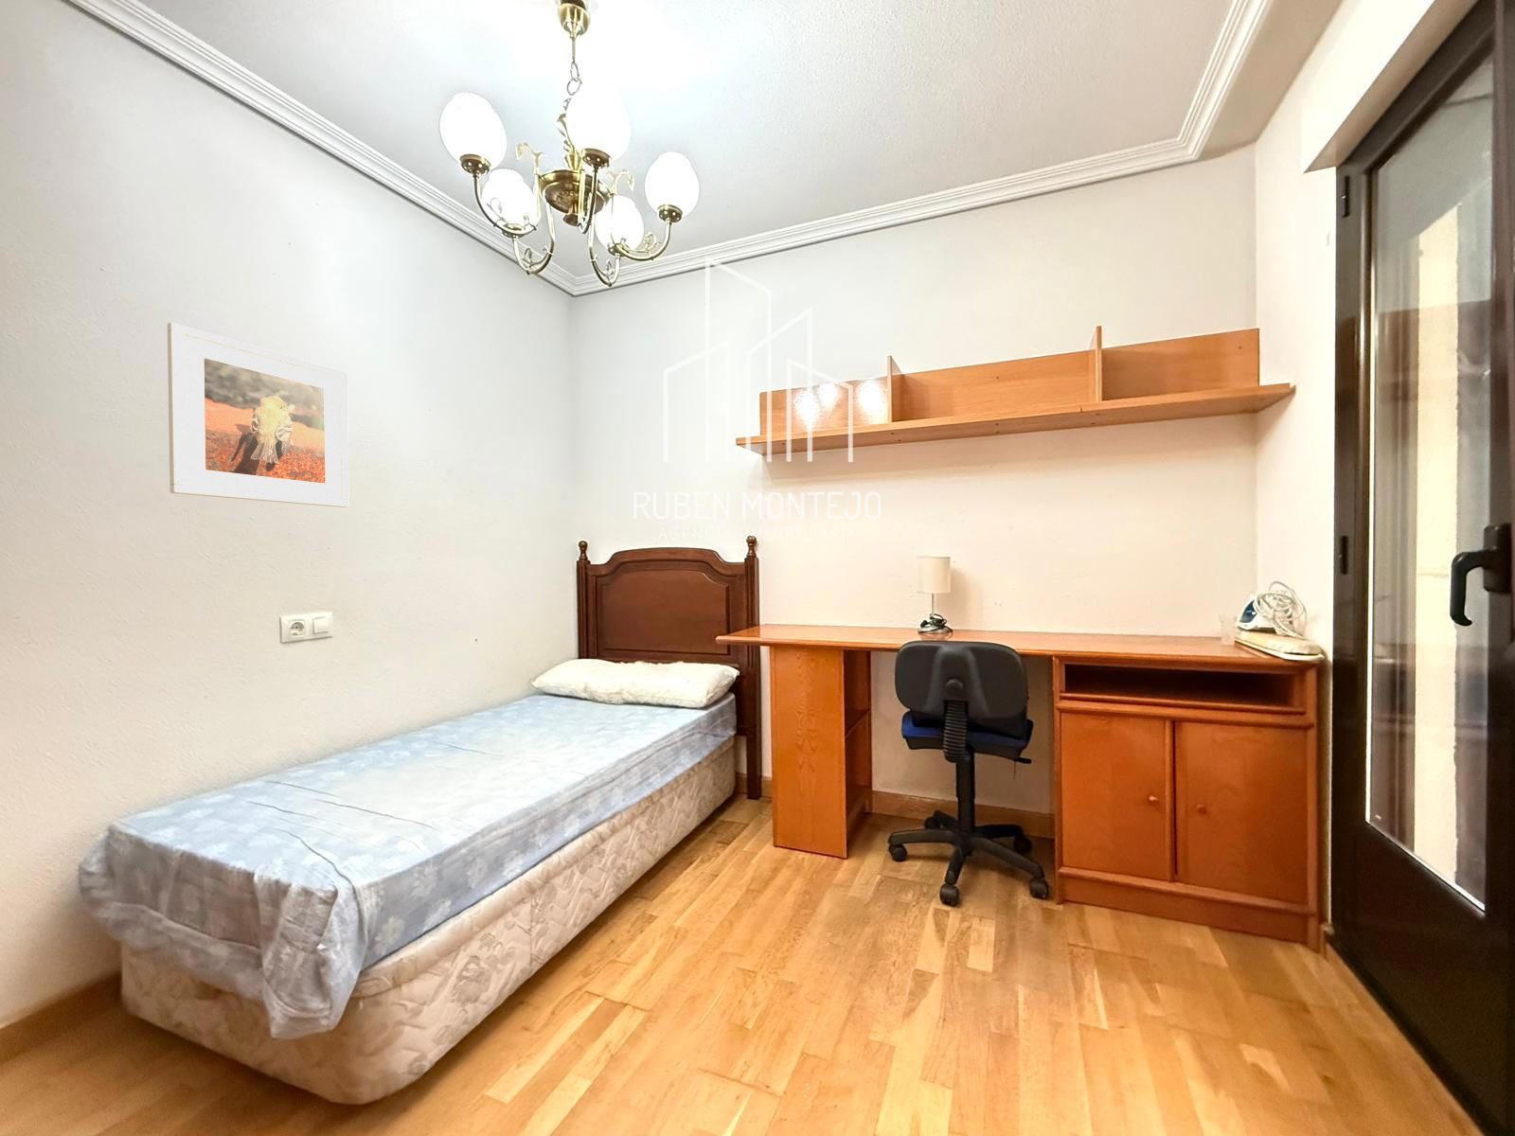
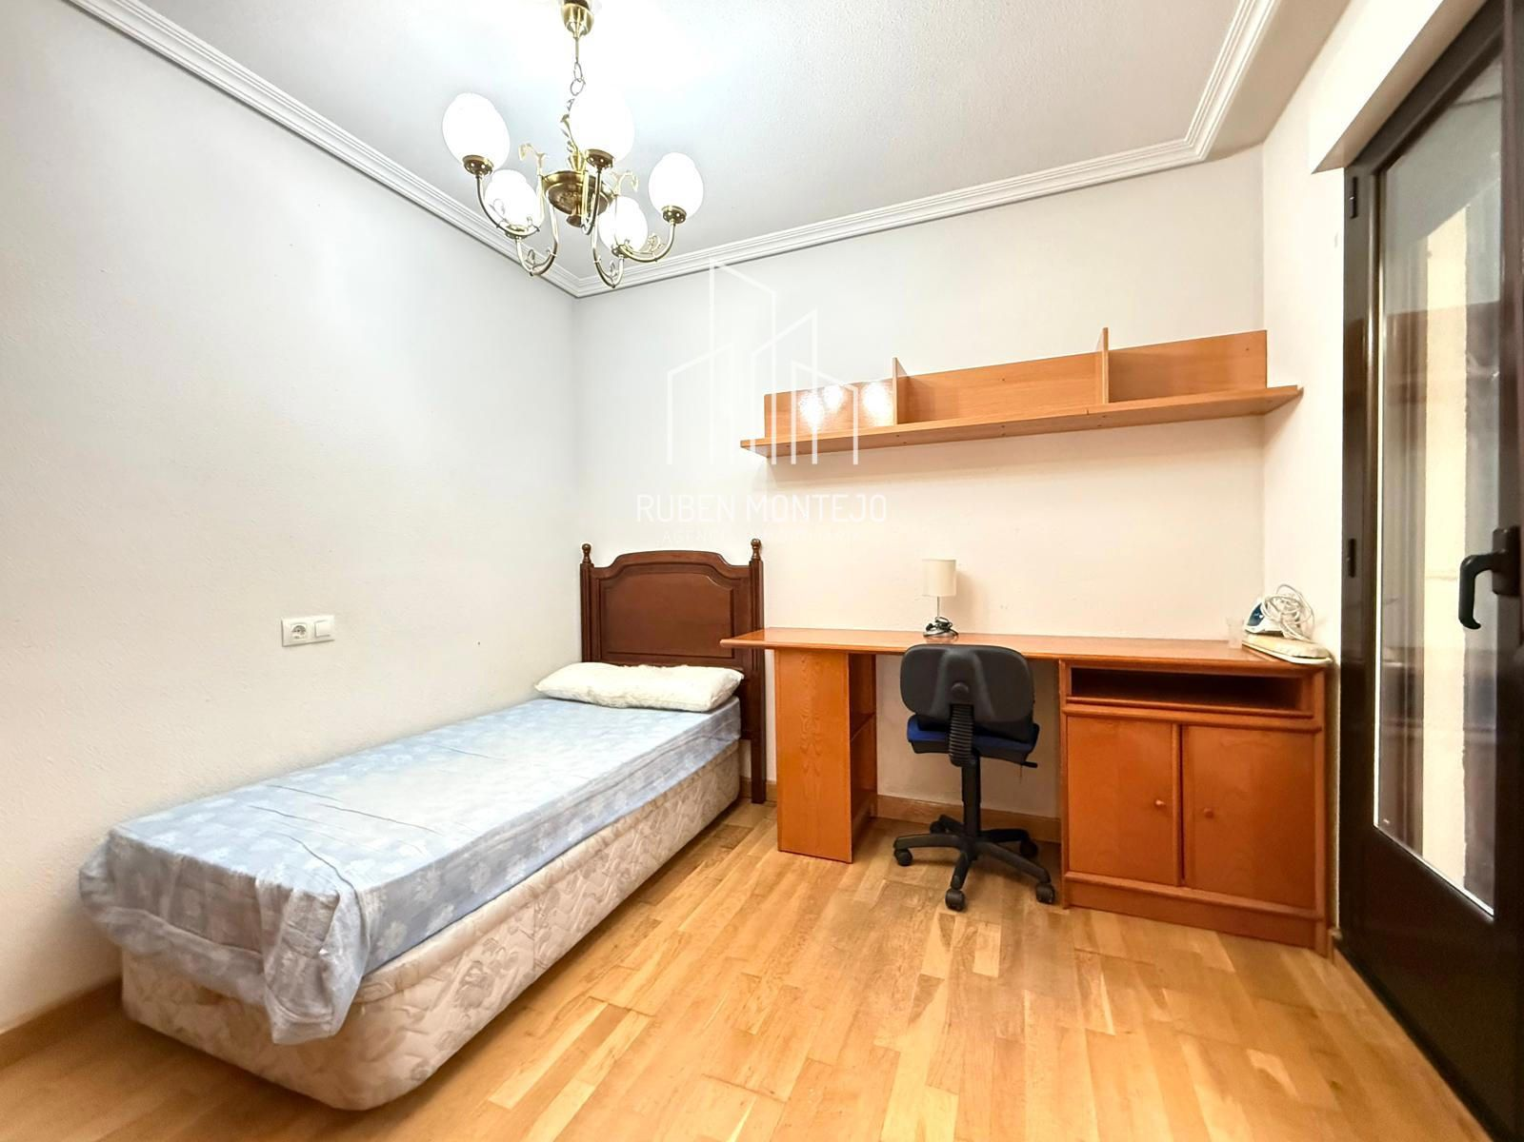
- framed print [167,322,350,508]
